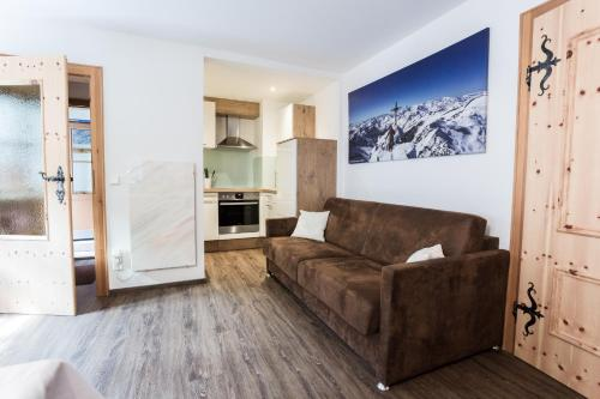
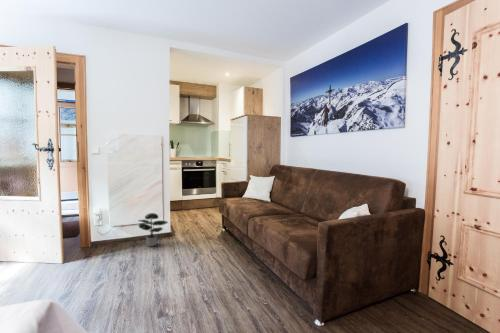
+ potted plant [137,212,169,248]
